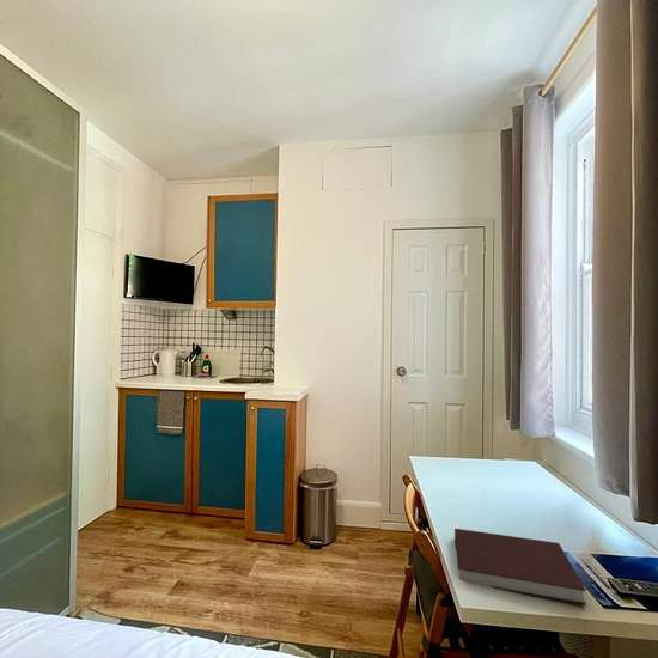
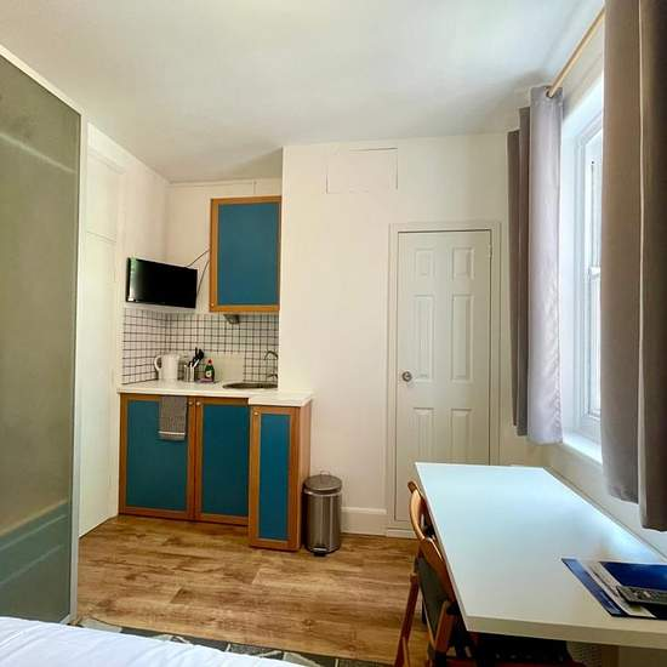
- notebook [453,528,587,607]
